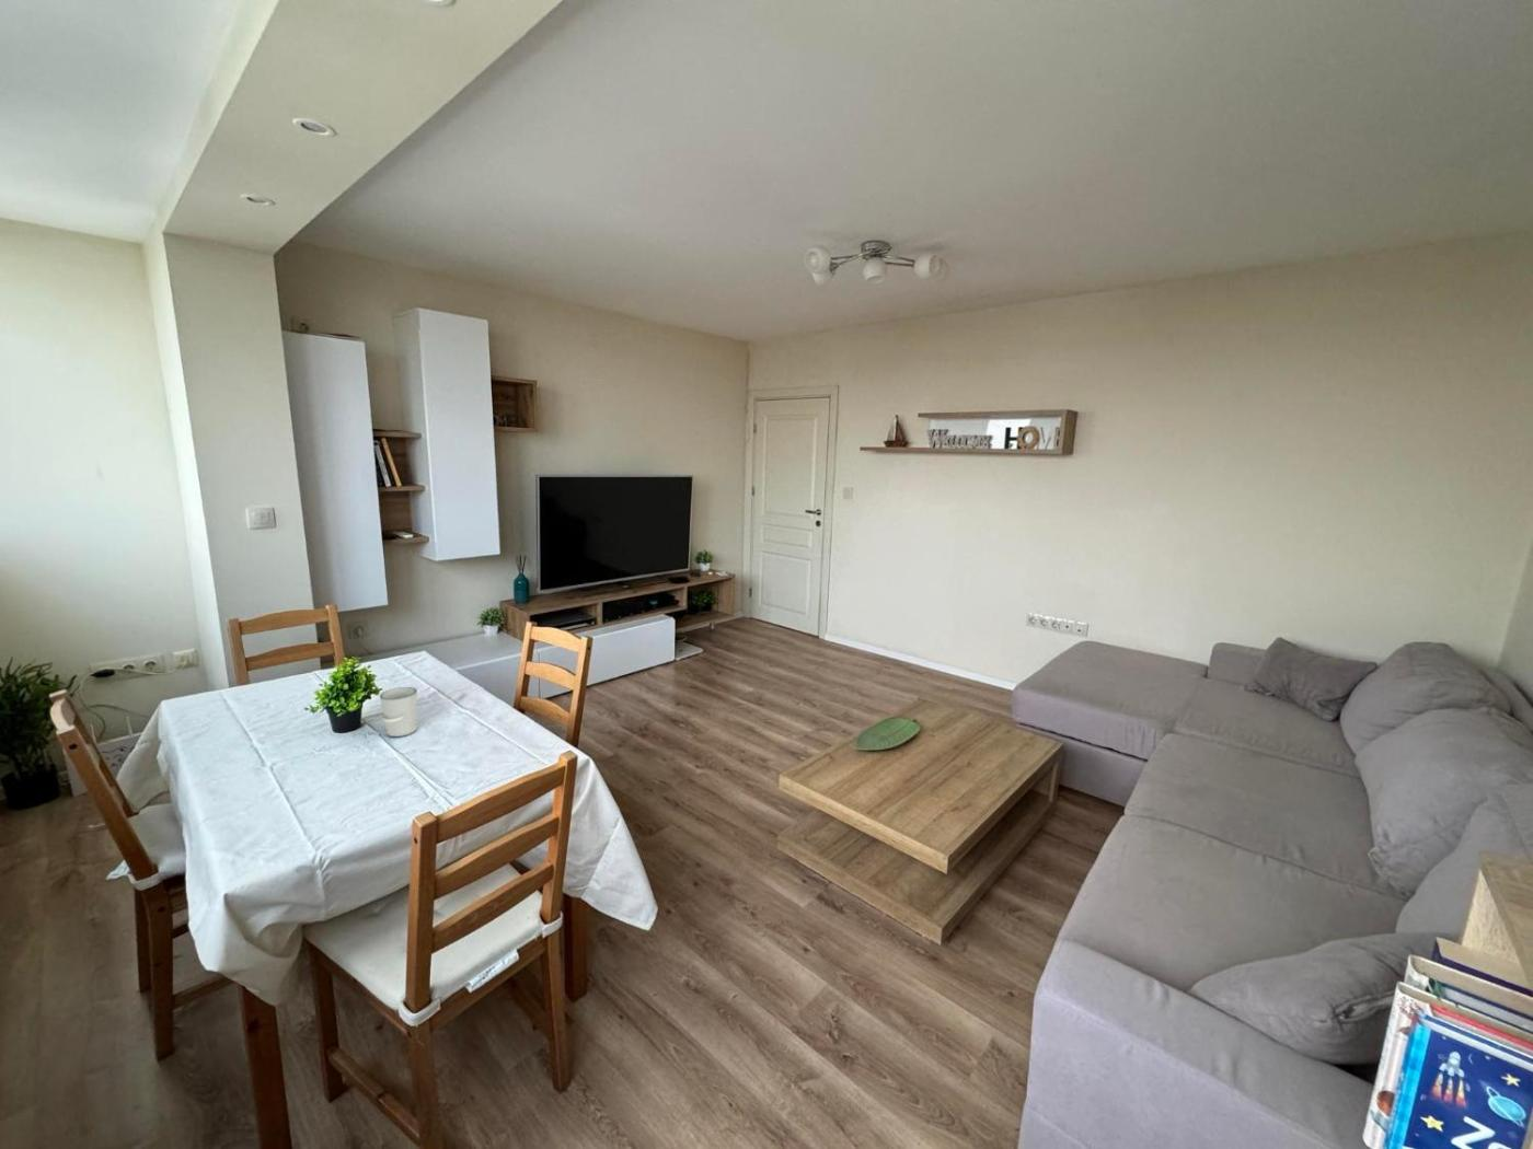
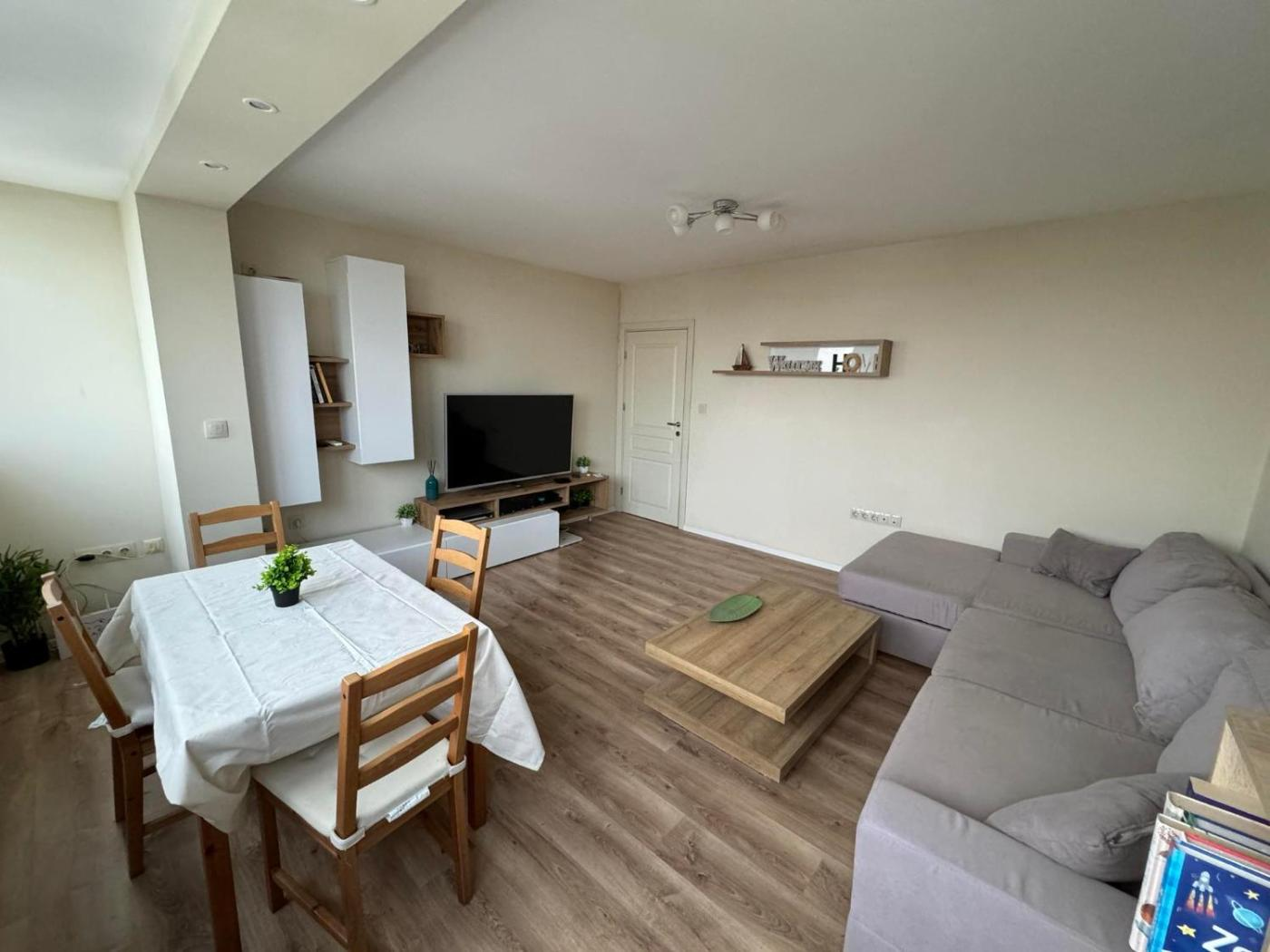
- cup [379,686,419,737]
